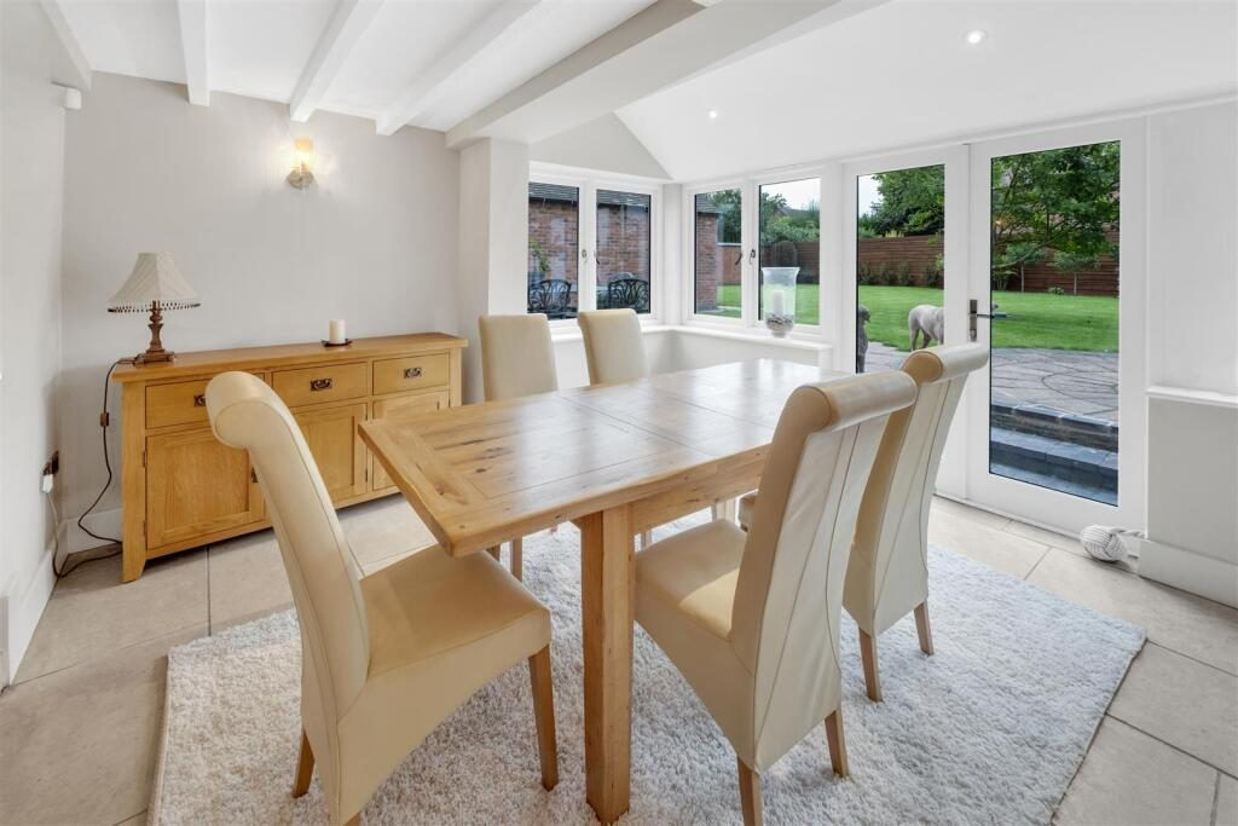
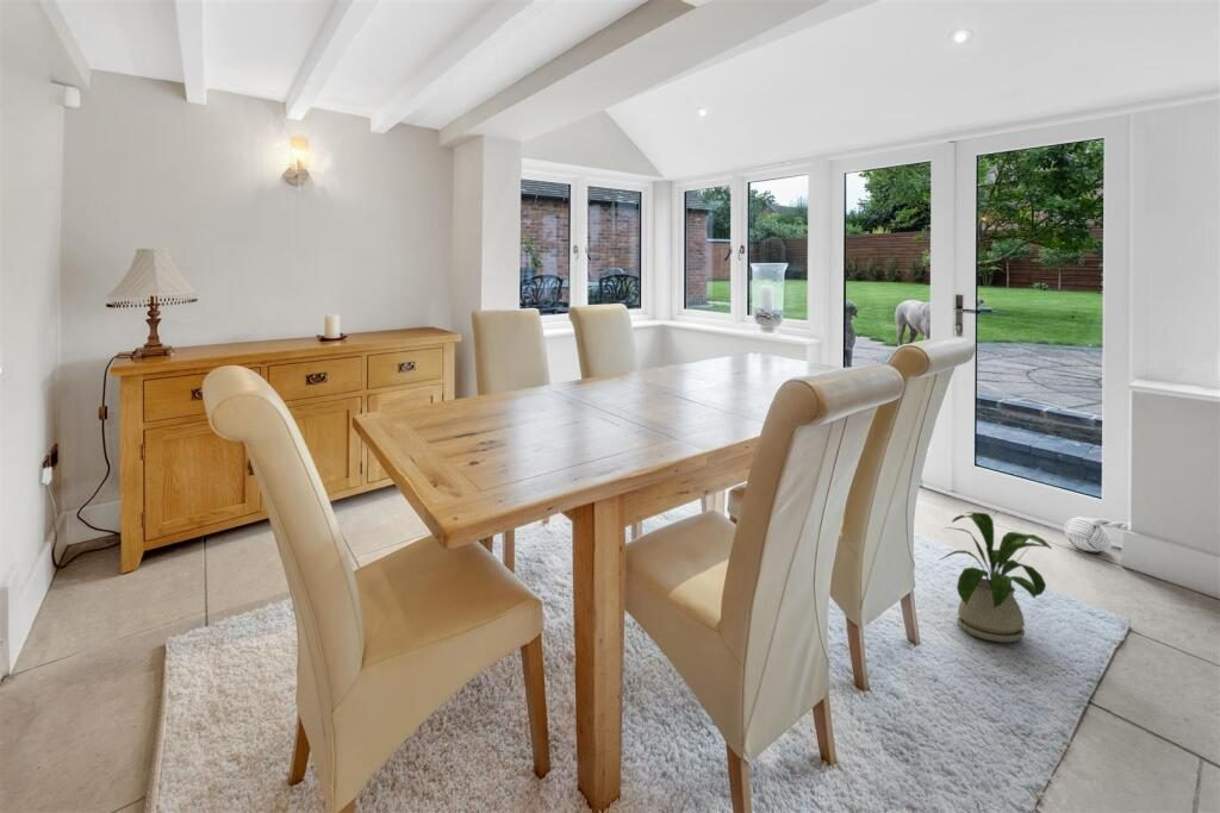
+ house plant [938,511,1053,643]
